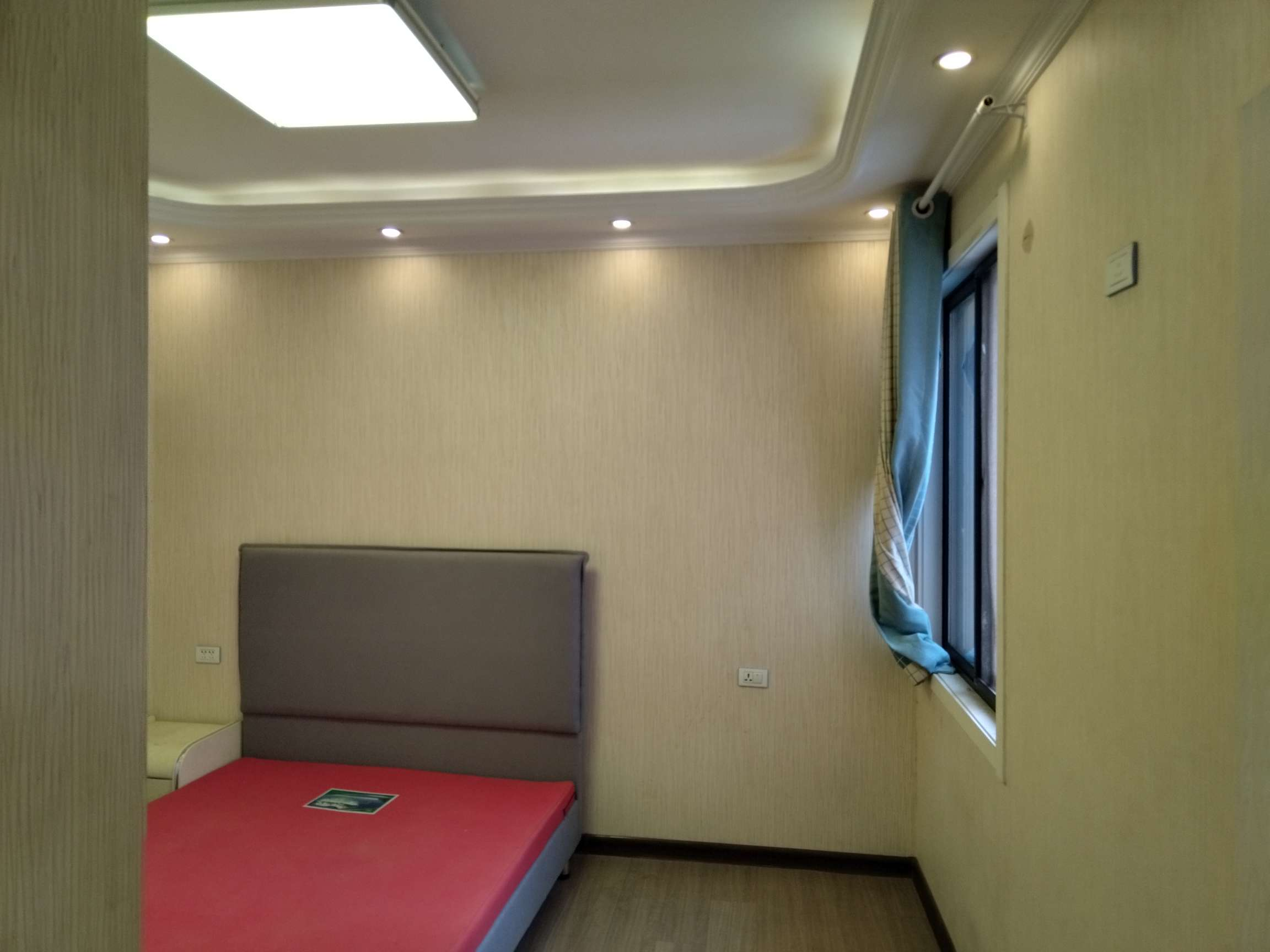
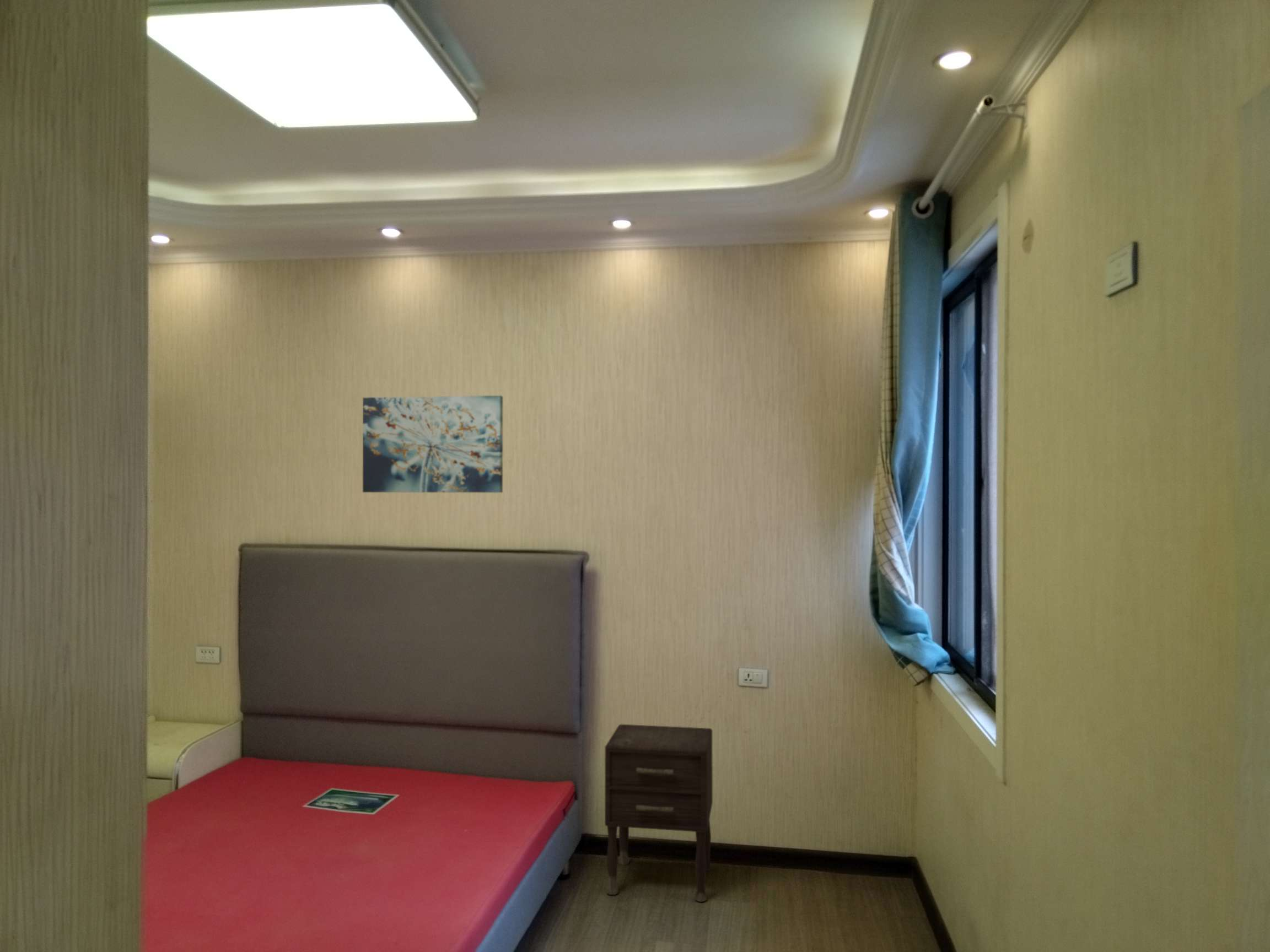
+ nightstand [604,724,713,902]
+ wall art [362,395,503,493]
